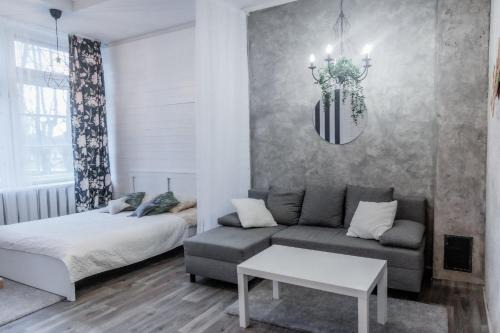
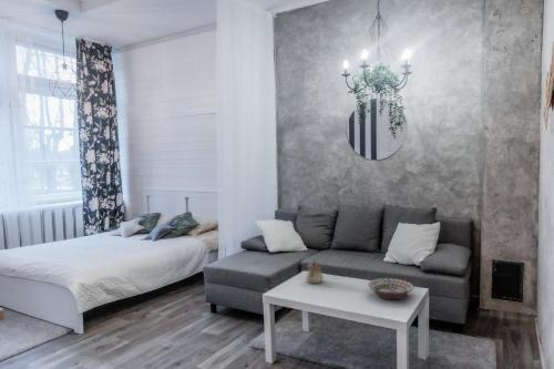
+ decorative bowl [367,277,416,300]
+ teapot [305,259,325,285]
